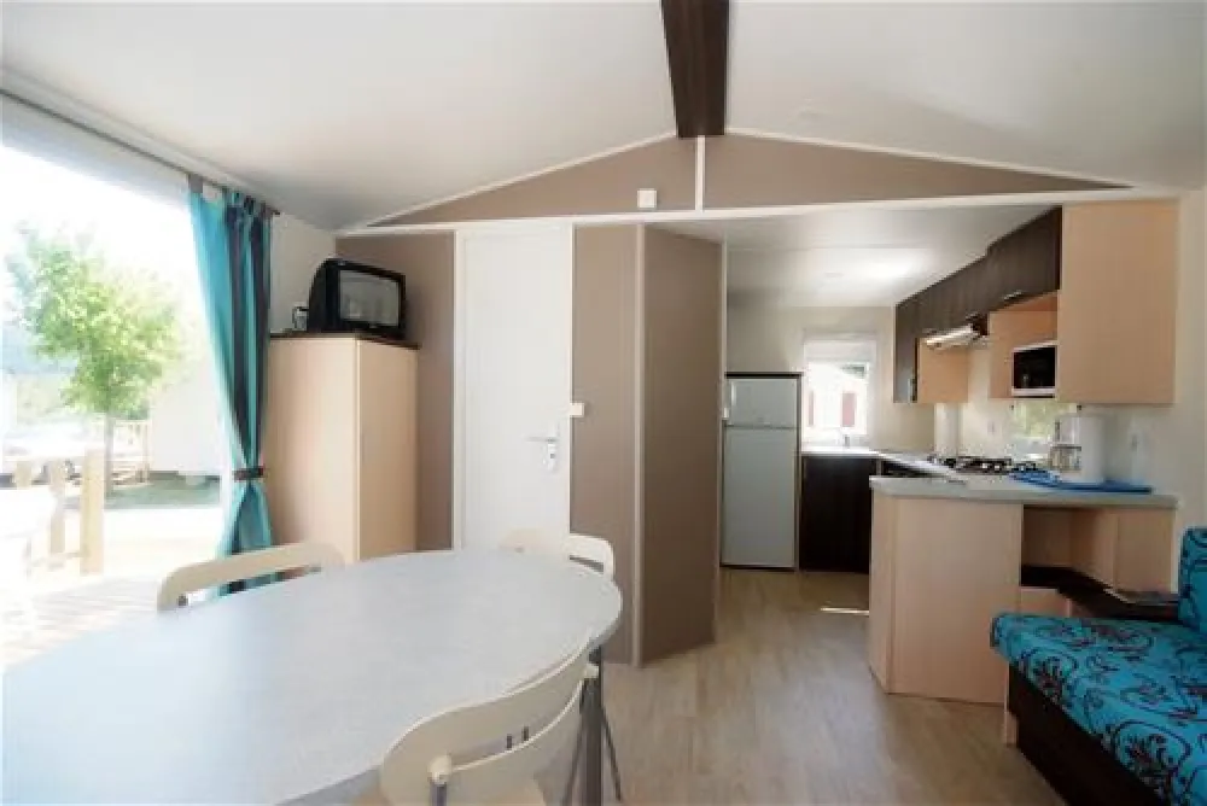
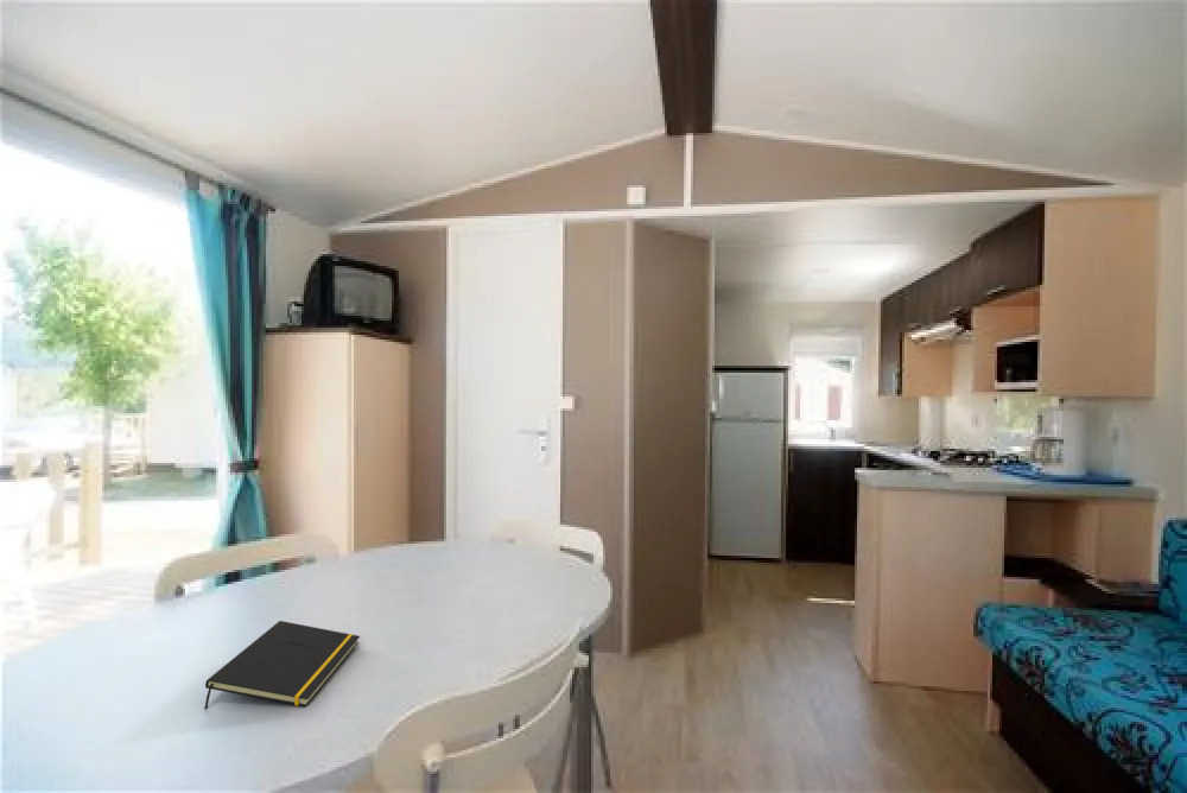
+ notepad [203,620,361,710]
